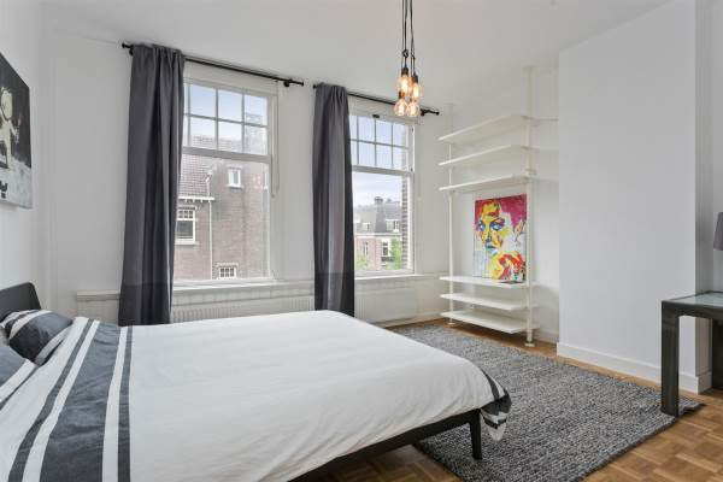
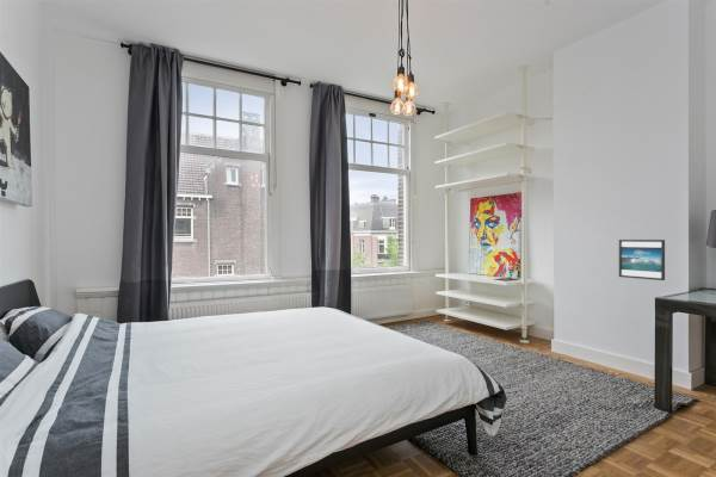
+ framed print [618,238,666,281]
